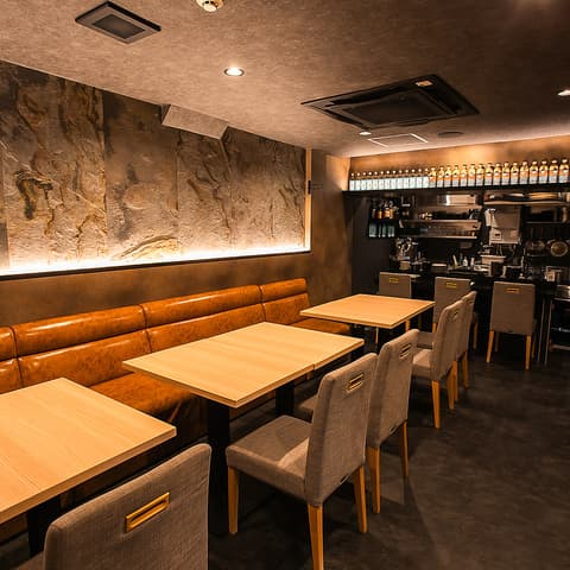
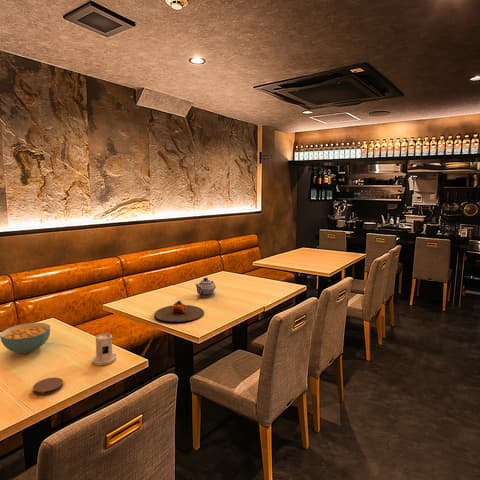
+ candle [91,331,117,366]
+ coaster [32,377,64,396]
+ teapot [195,277,217,298]
+ cereal bowl [0,322,51,355]
+ plate [153,300,205,323]
